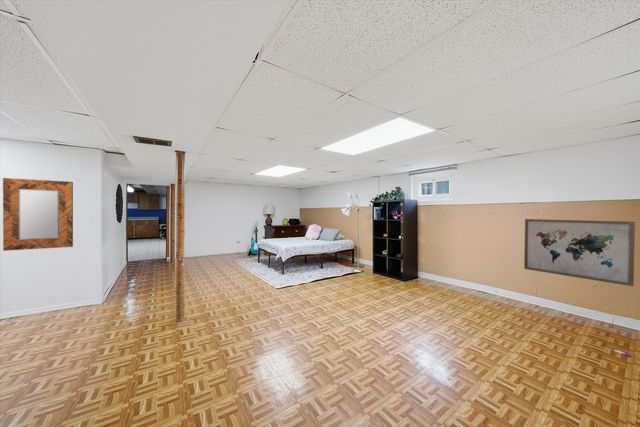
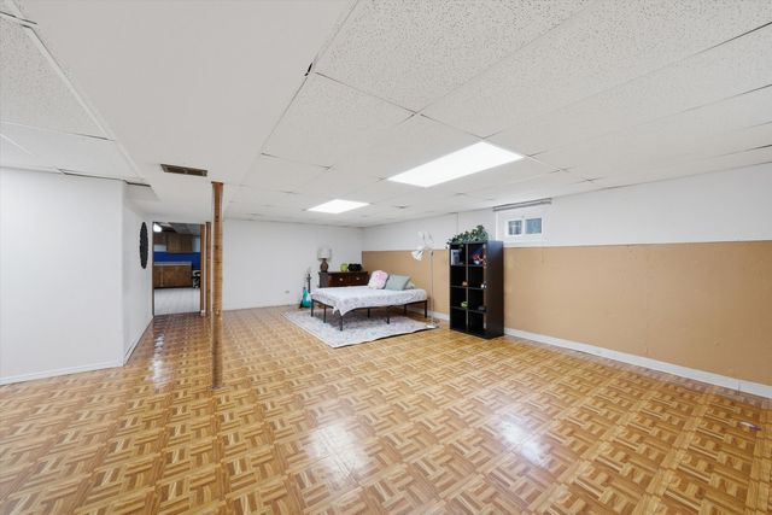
- home mirror [2,177,74,252]
- wall art [523,218,636,287]
